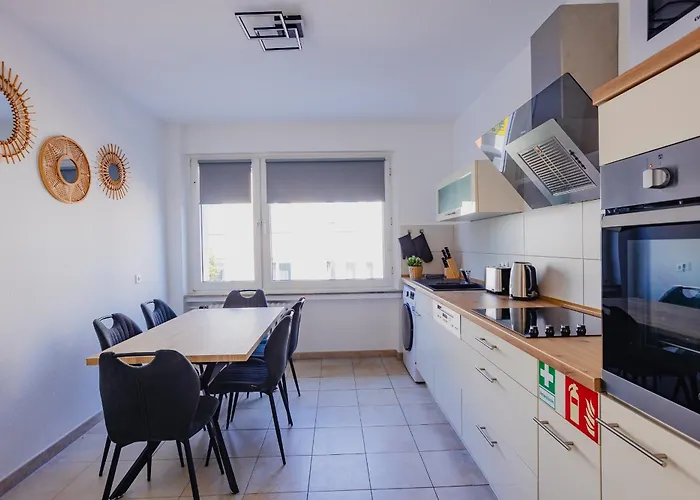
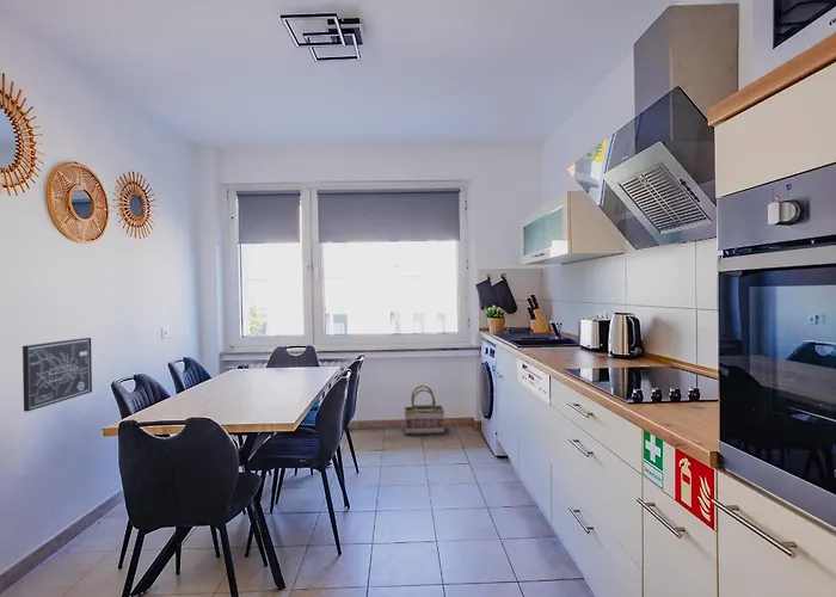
+ basket [402,384,445,436]
+ wall art [21,337,93,413]
